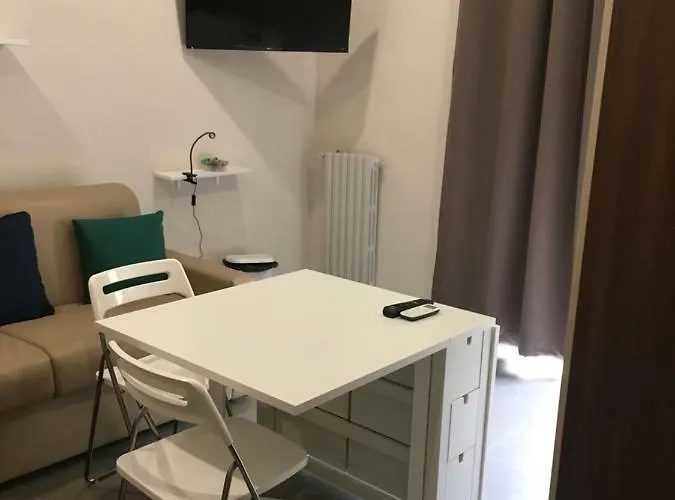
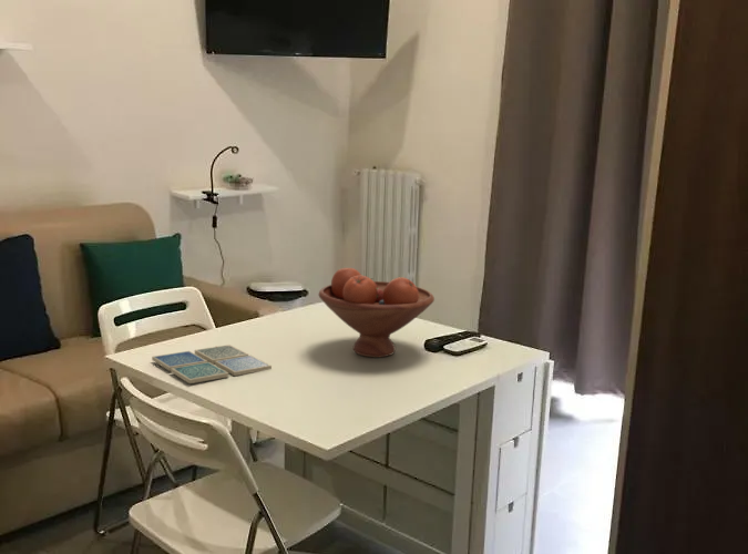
+ fruit bowl [318,267,436,358]
+ drink coaster [151,343,273,384]
